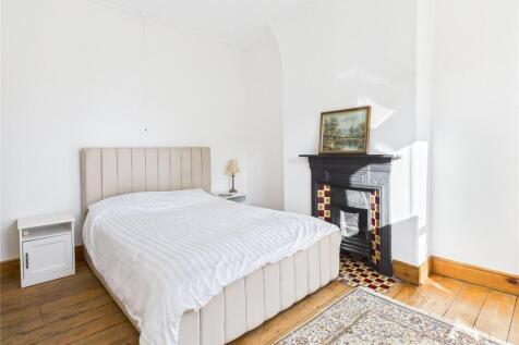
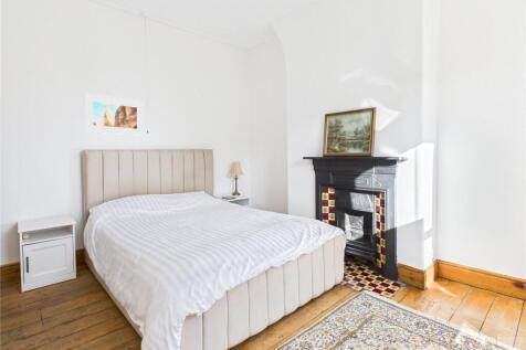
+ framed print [84,93,145,137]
